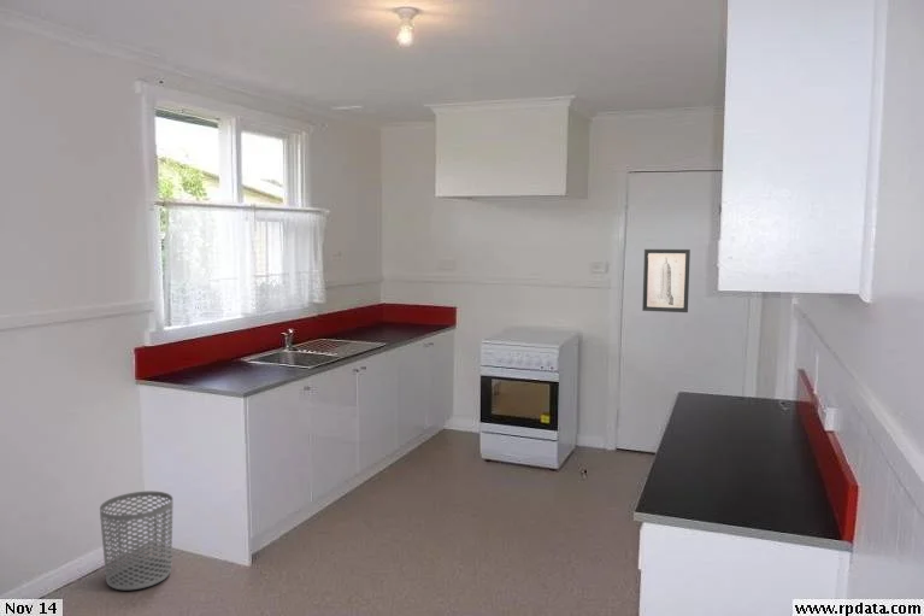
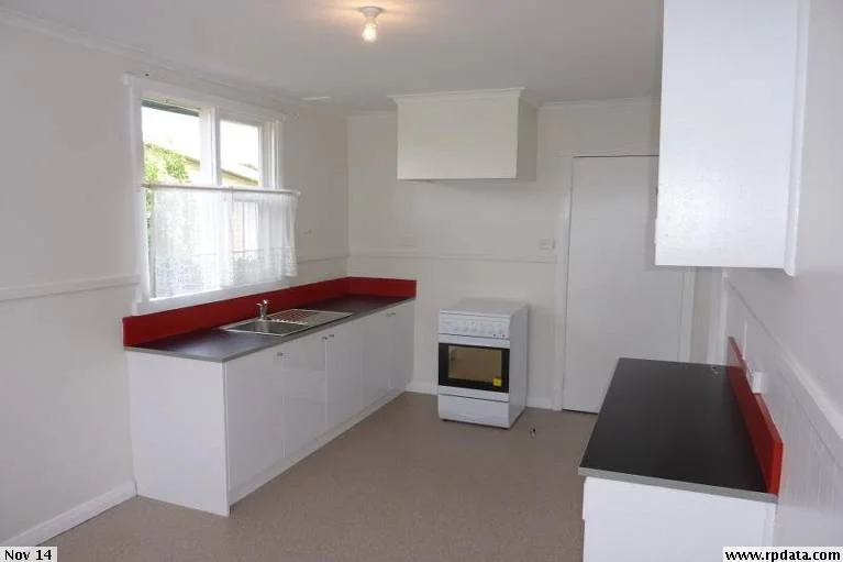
- waste bin [99,491,173,591]
- wall art [641,248,691,313]
